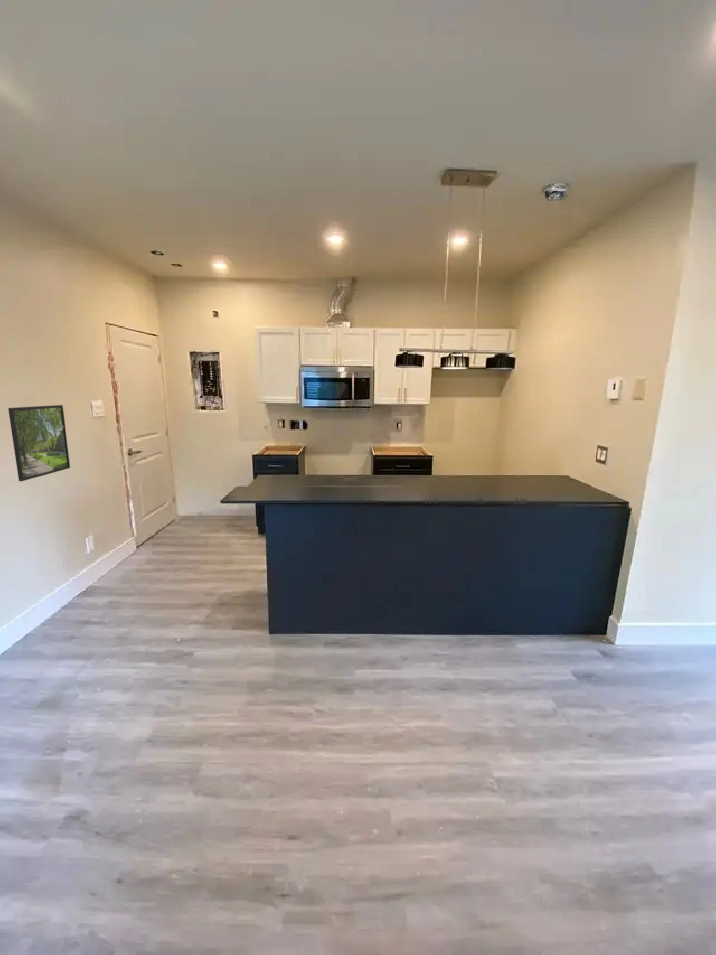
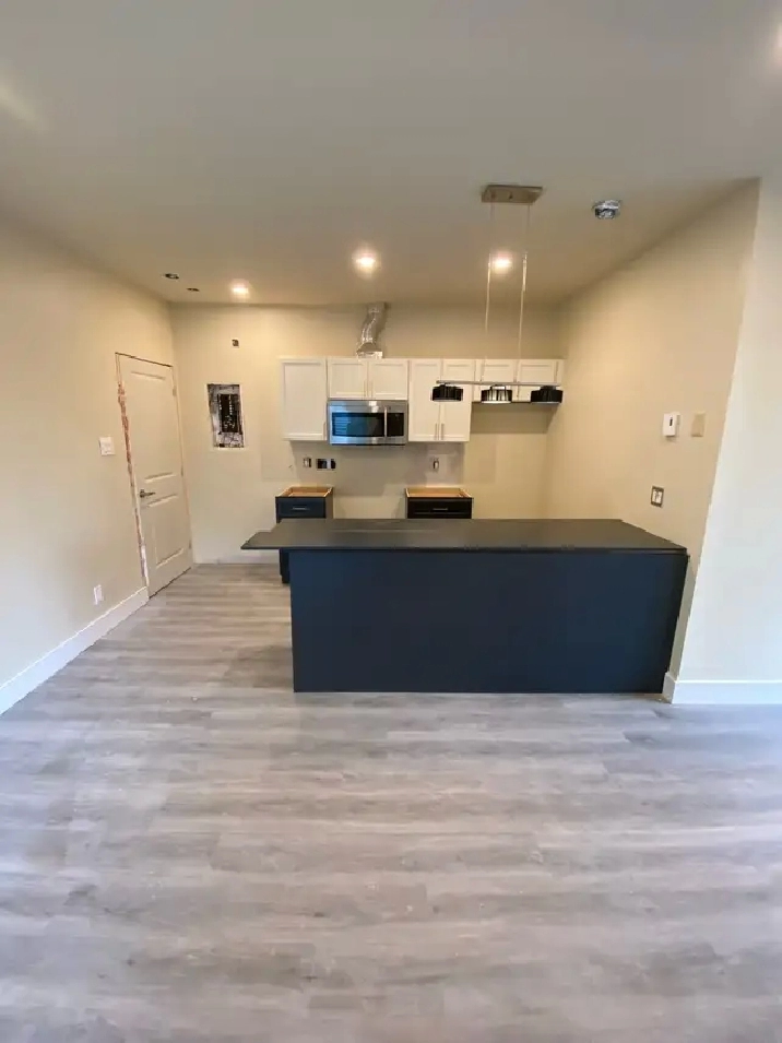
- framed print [7,404,71,482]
